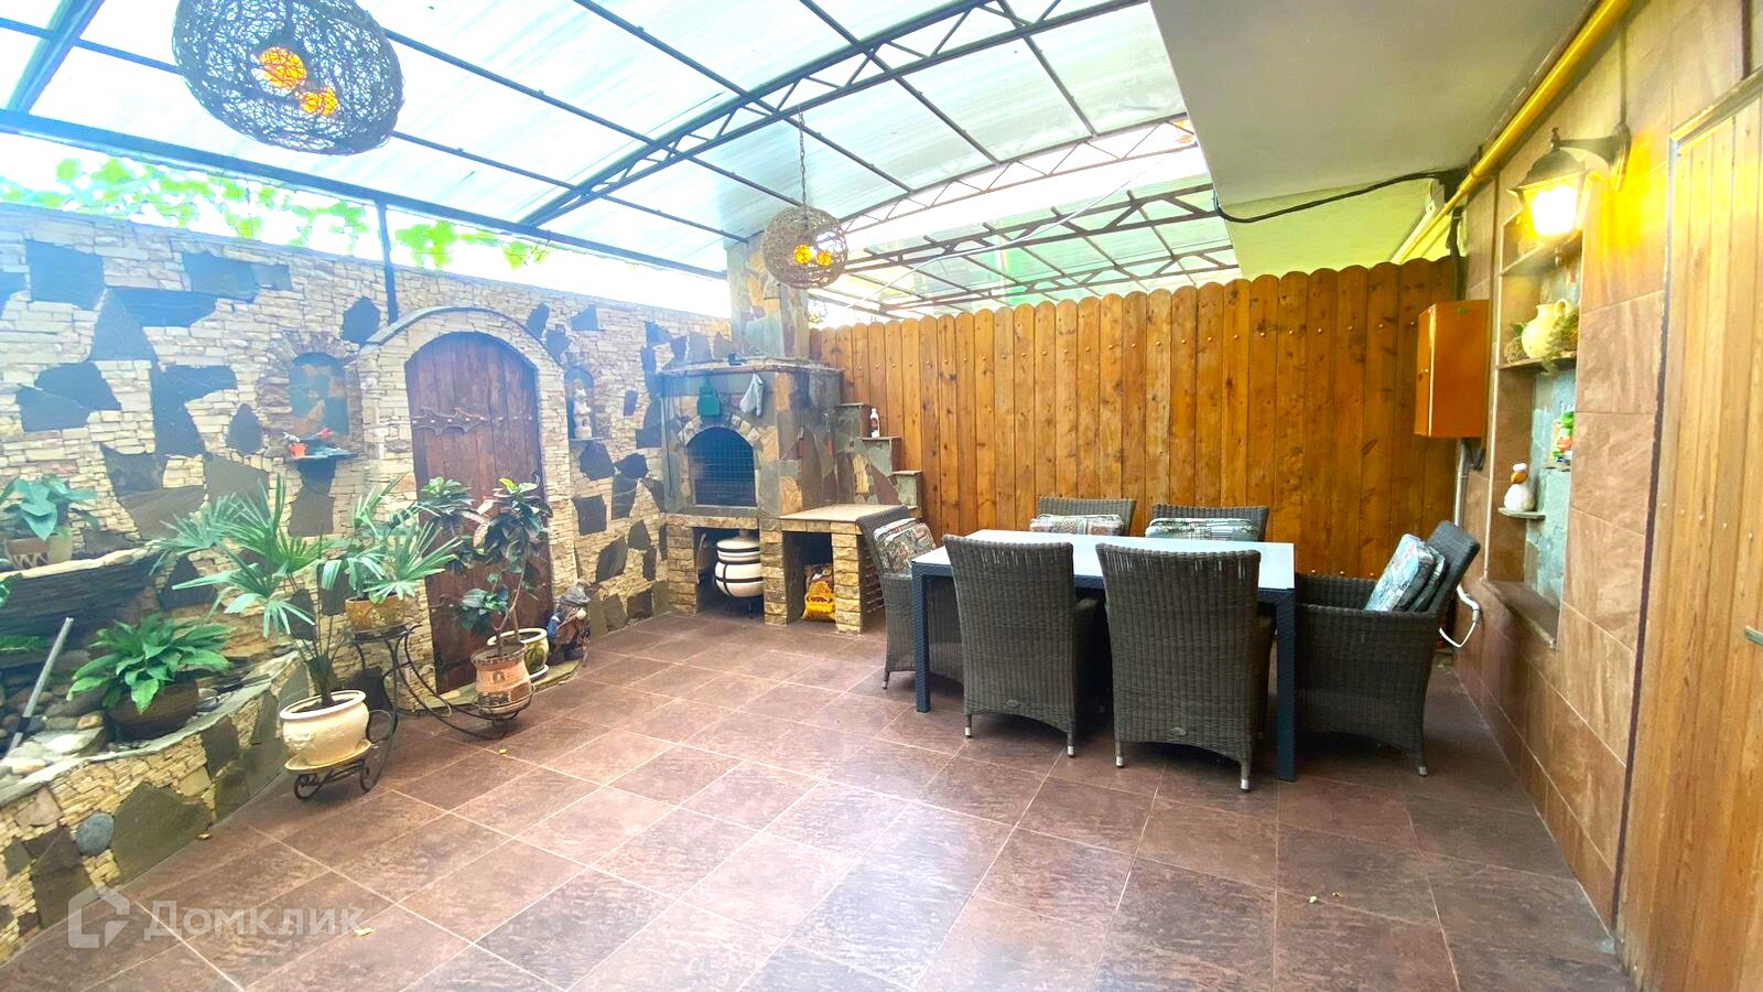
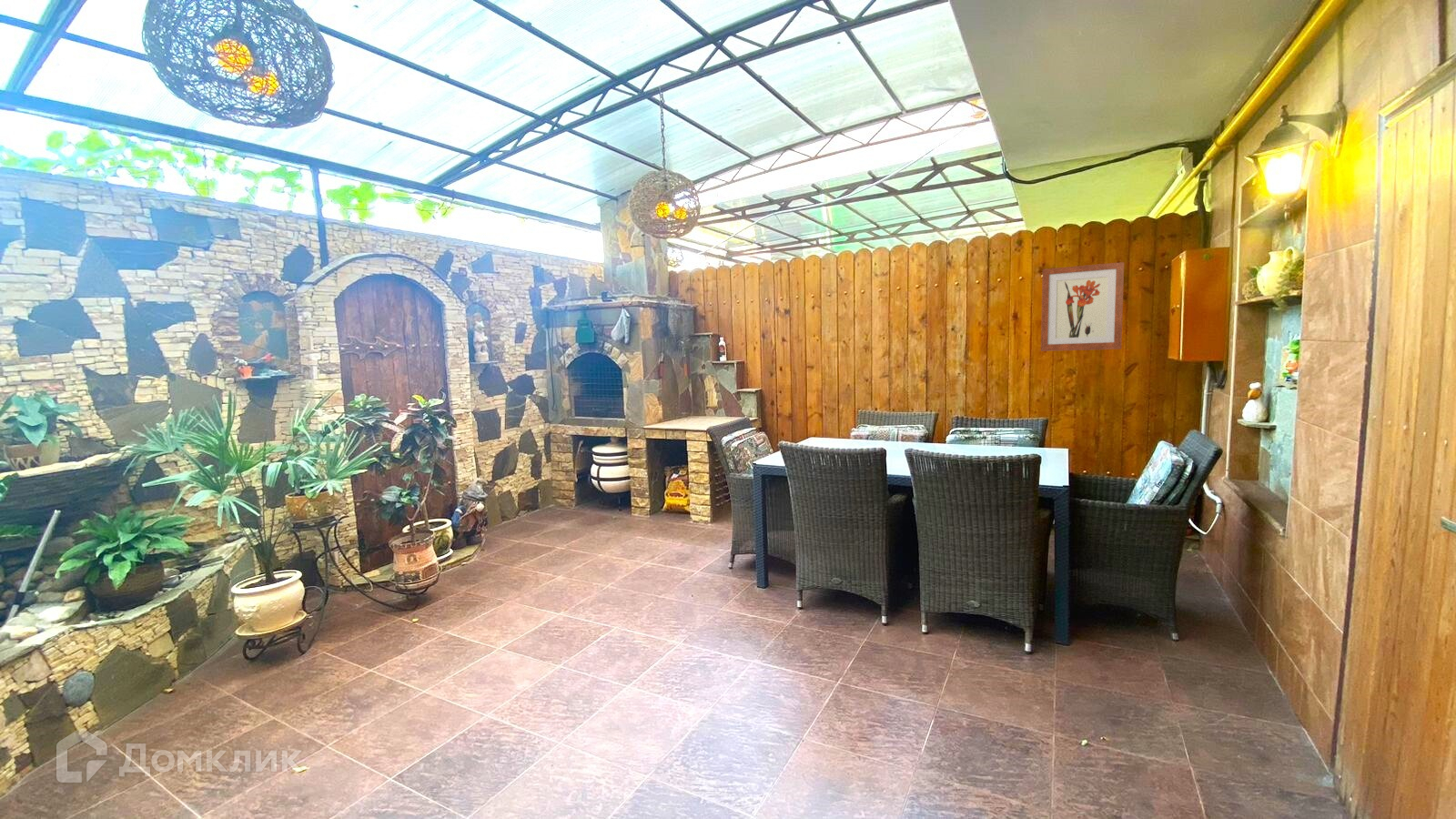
+ wall art [1040,261,1125,352]
